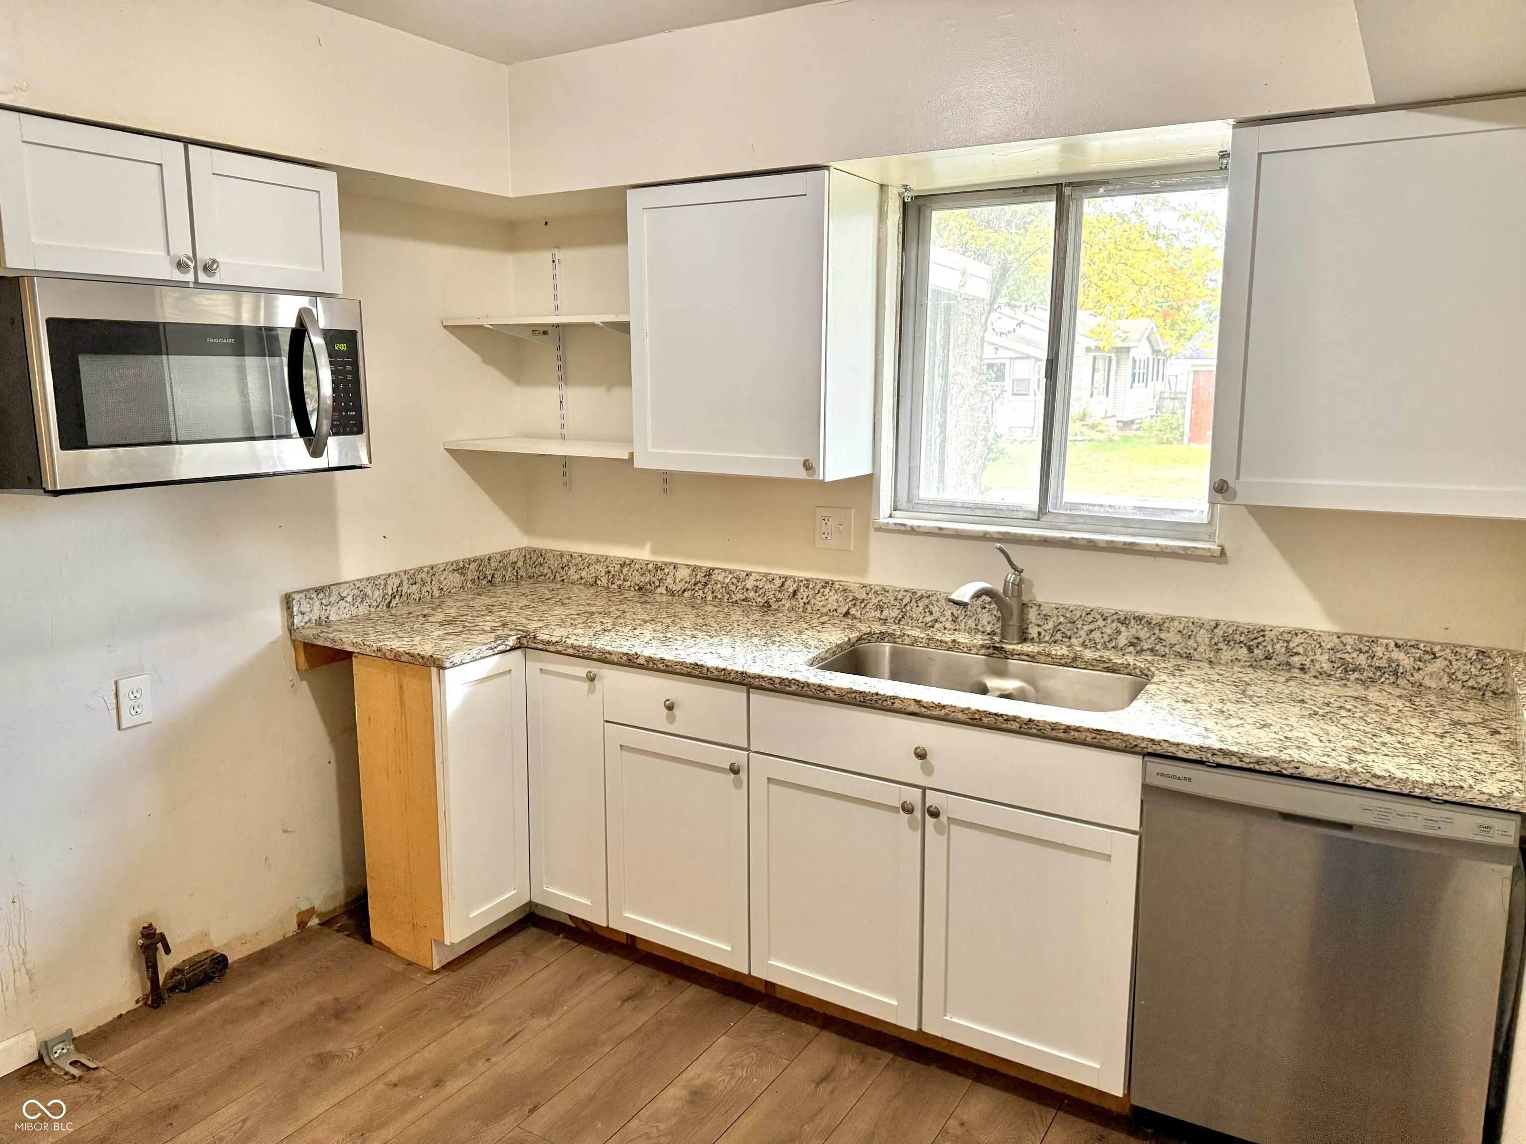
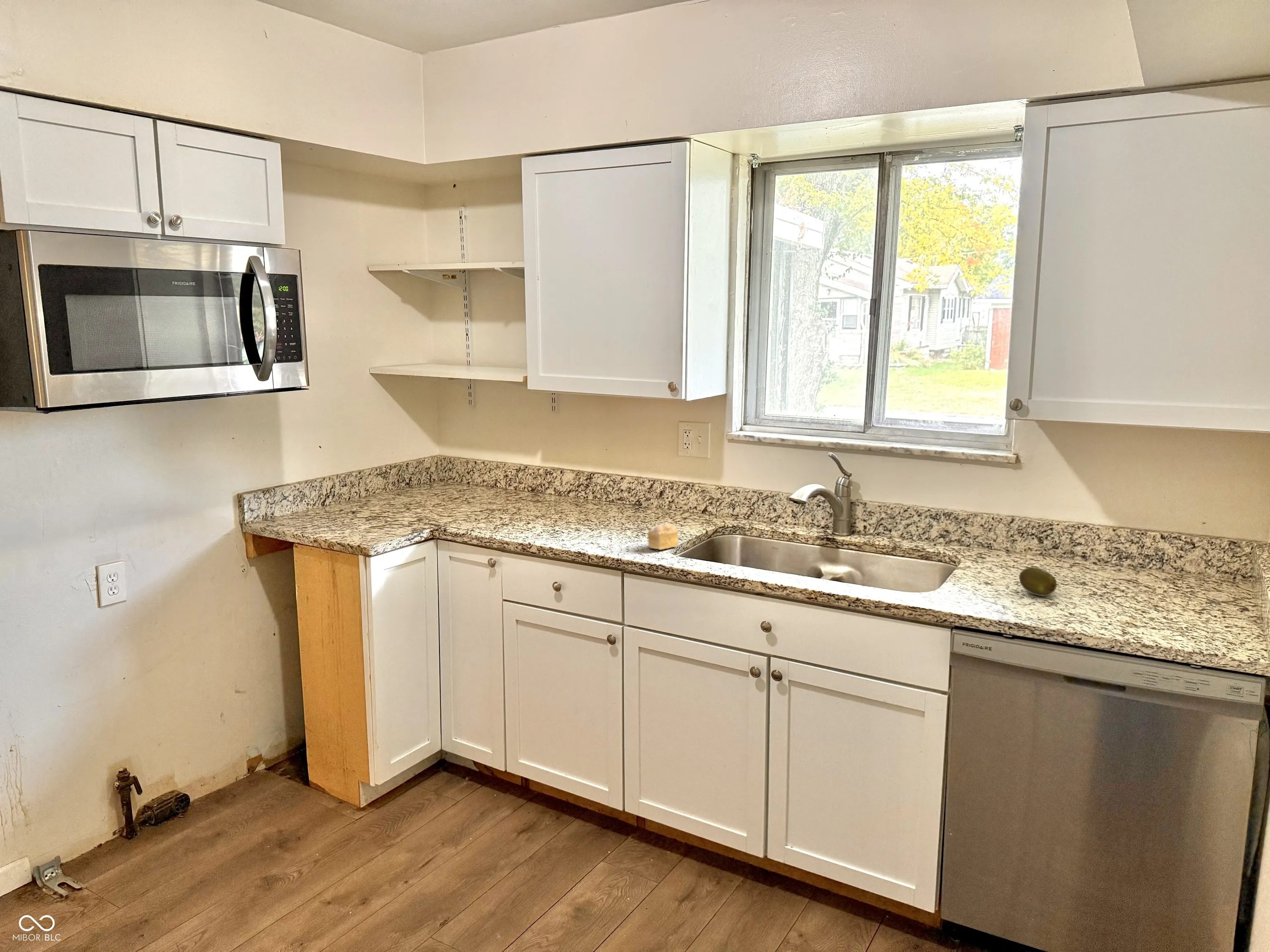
+ fruit [1019,567,1058,597]
+ cake slice [647,522,679,550]
